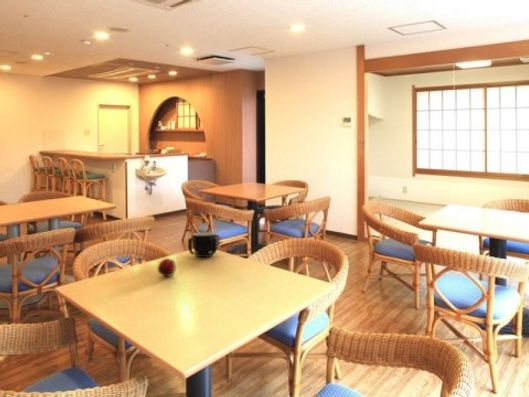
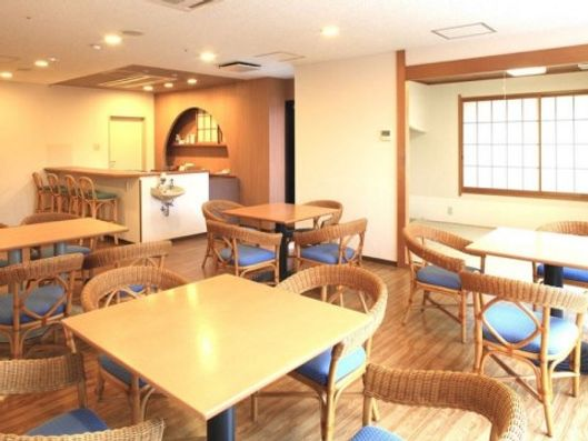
- fruit [157,257,177,278]
- mug [187,231,221,258]
